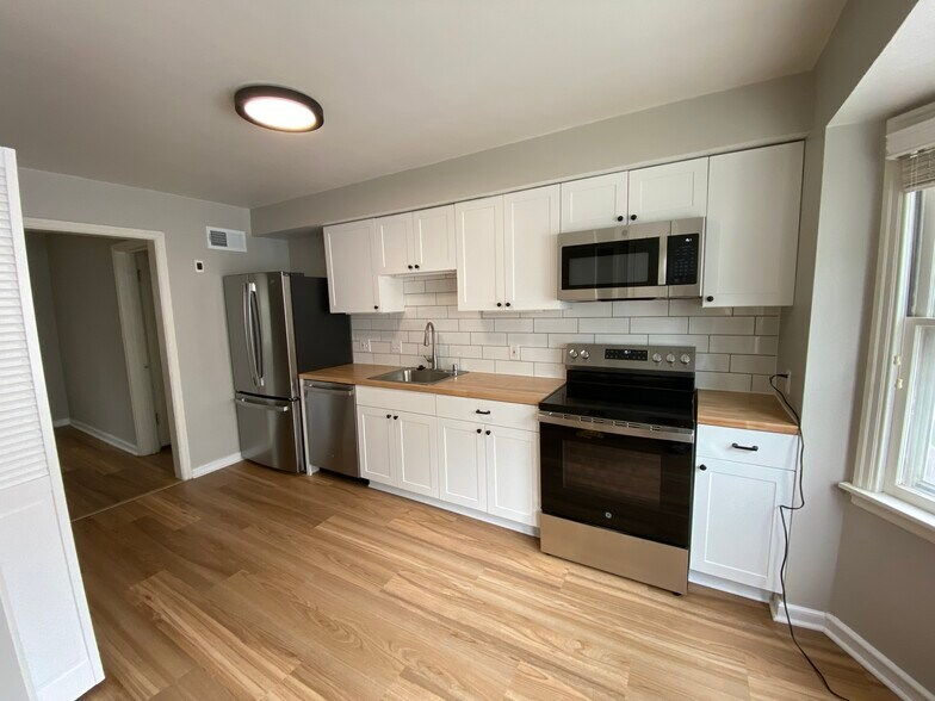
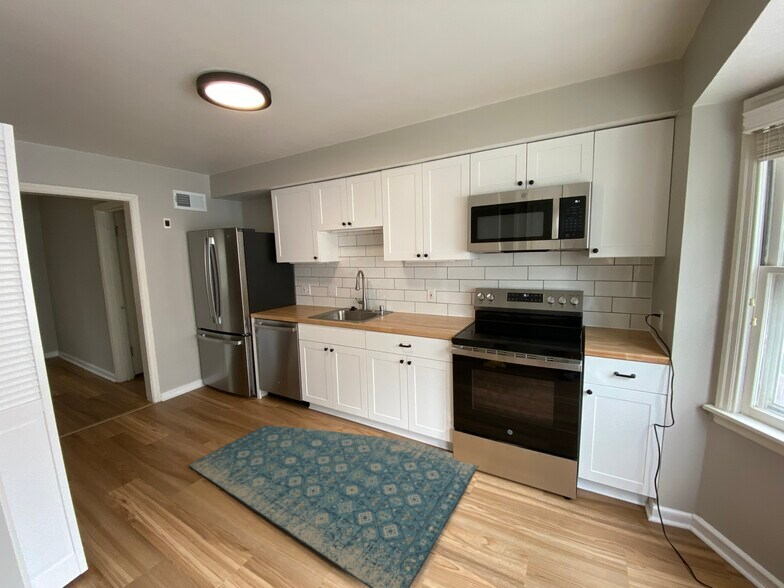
+ rug [188,425,479,588]
